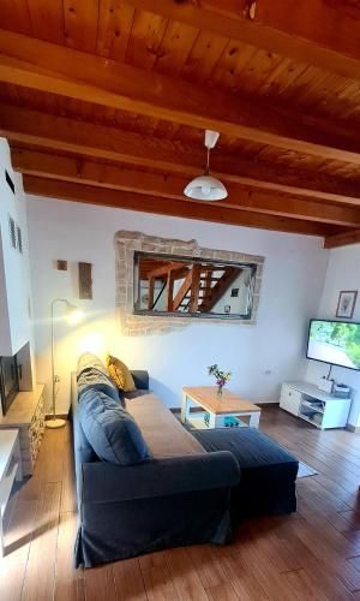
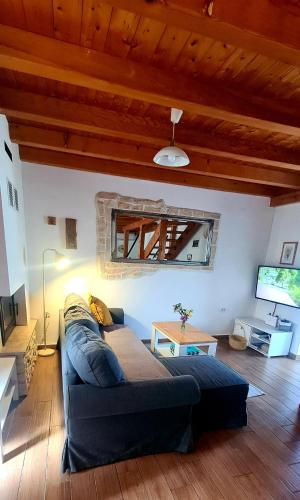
+ basket [228,322,248,351]
